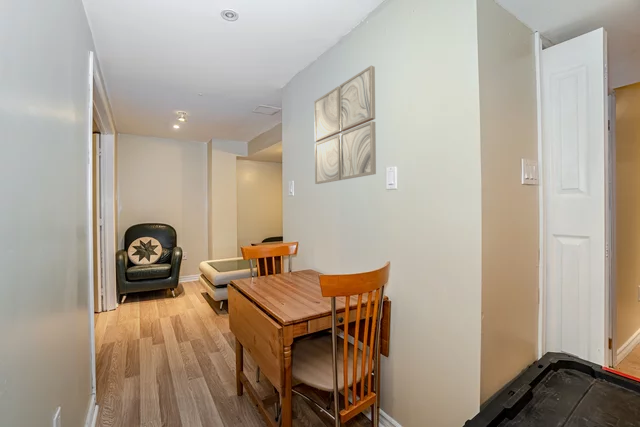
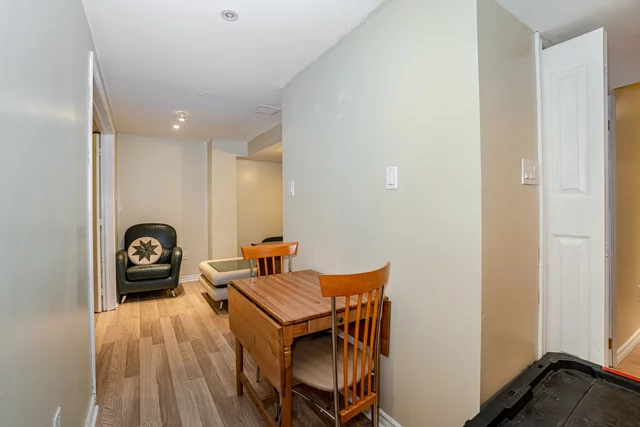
- wall art [313,65,377,185]
